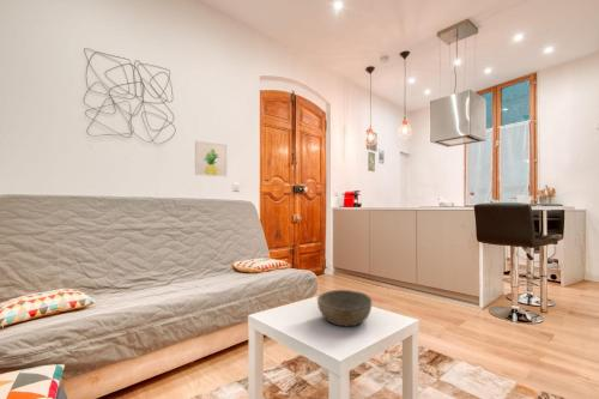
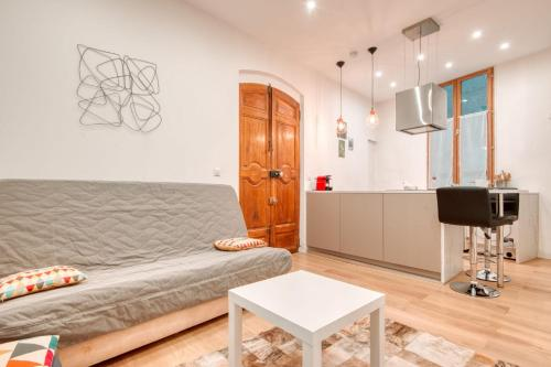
- bowl [316,289,374,327]
- wall art [194,140,228,177]
